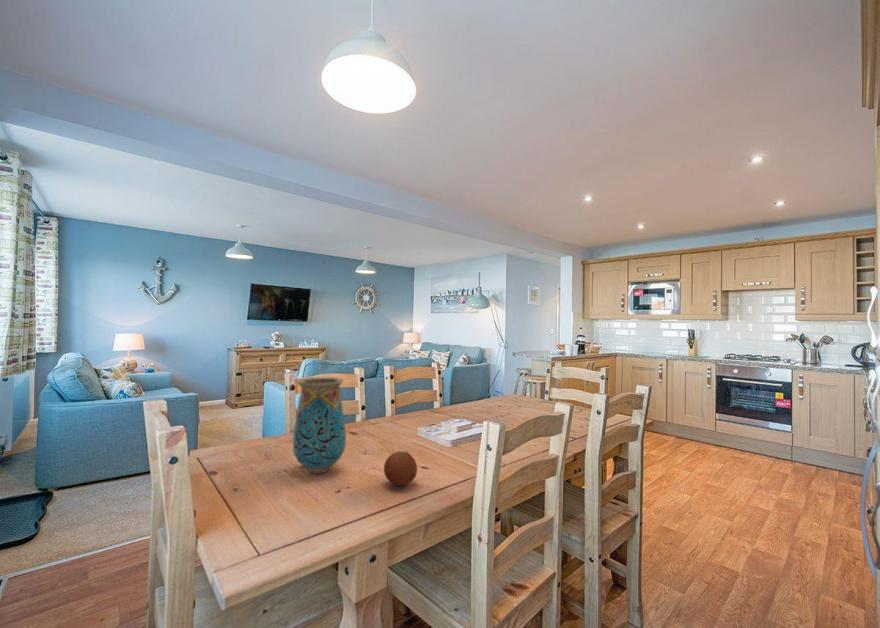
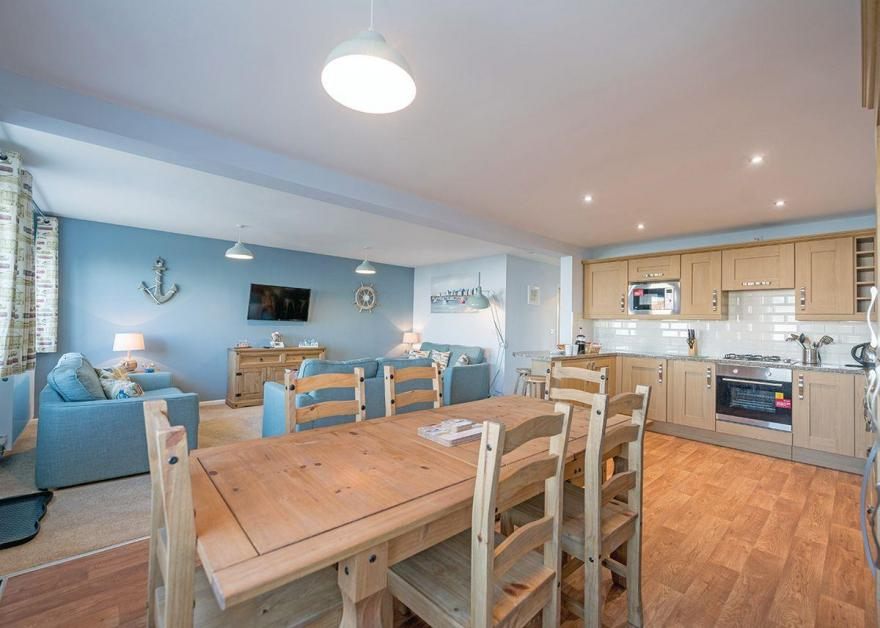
- fruit [383,450,418,486]
- vase [292,376,347,474]
